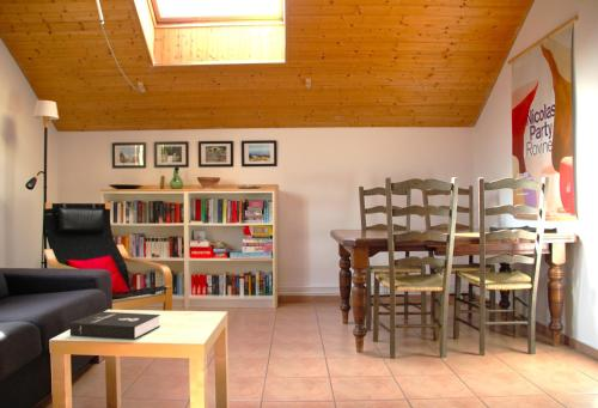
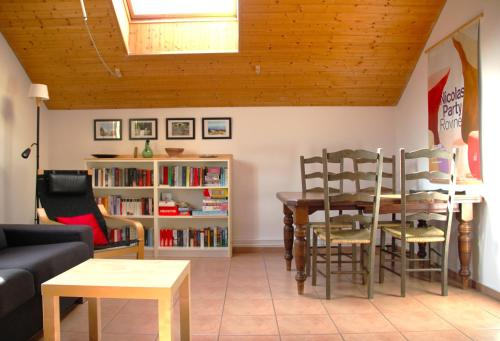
- booklet [69,311,161,341]
